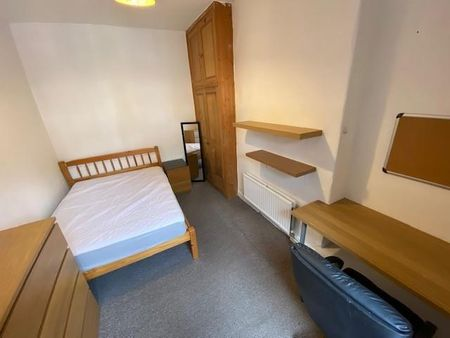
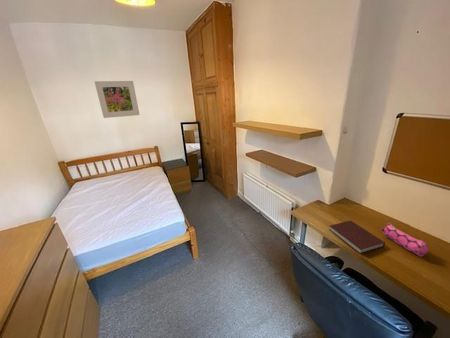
+ pencil case [381,222,429,258]
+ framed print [94,80,141,119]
+ notebook [328,219,386,255]
